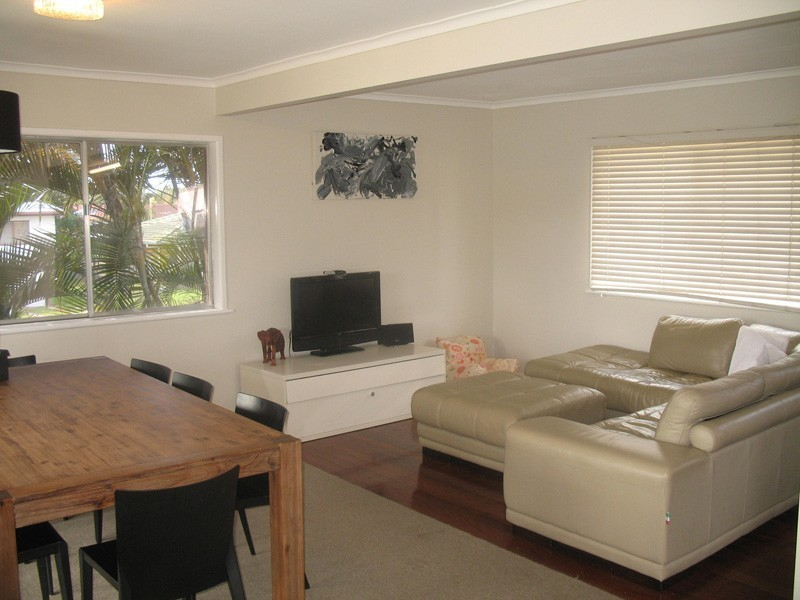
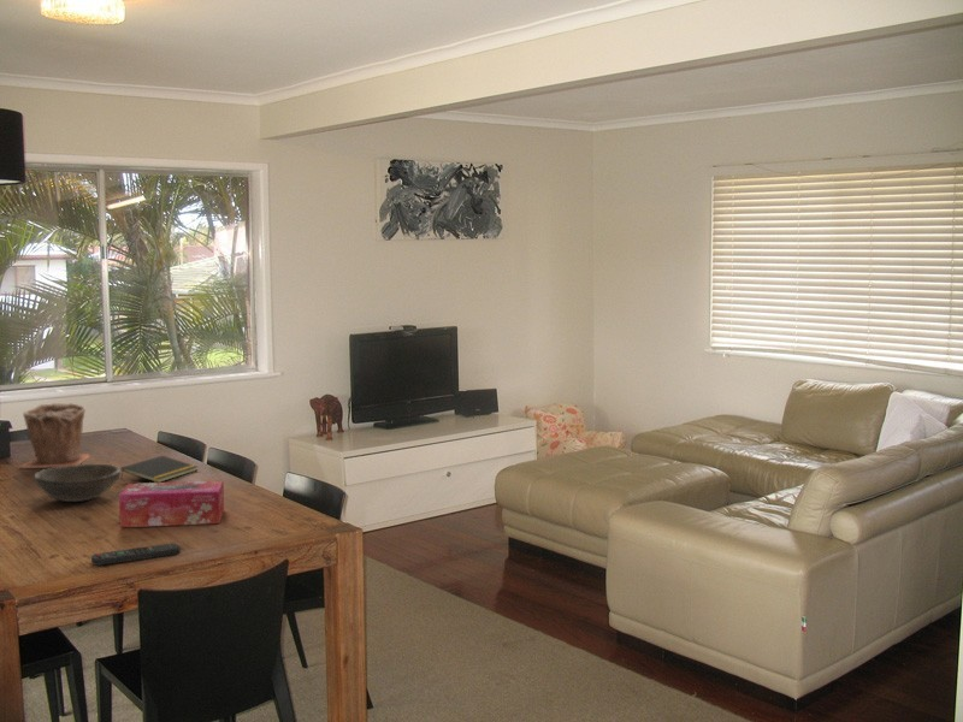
+ notepad [119,455,199,483]
+ tissue box [118,479,225,528]
+ plant pot [18,401,91,469]
+ remote control [90,542,181,567]
+ bowl [33,463,122,503]
